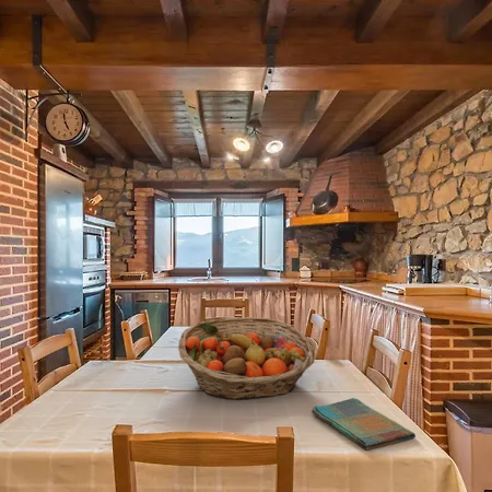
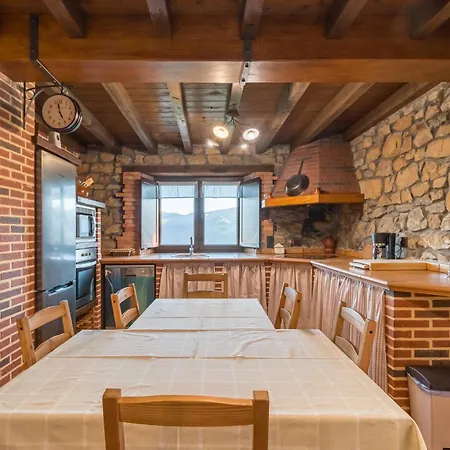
- fruit basket [177,316,316,401]
- dish towel [311,397,417,452]
